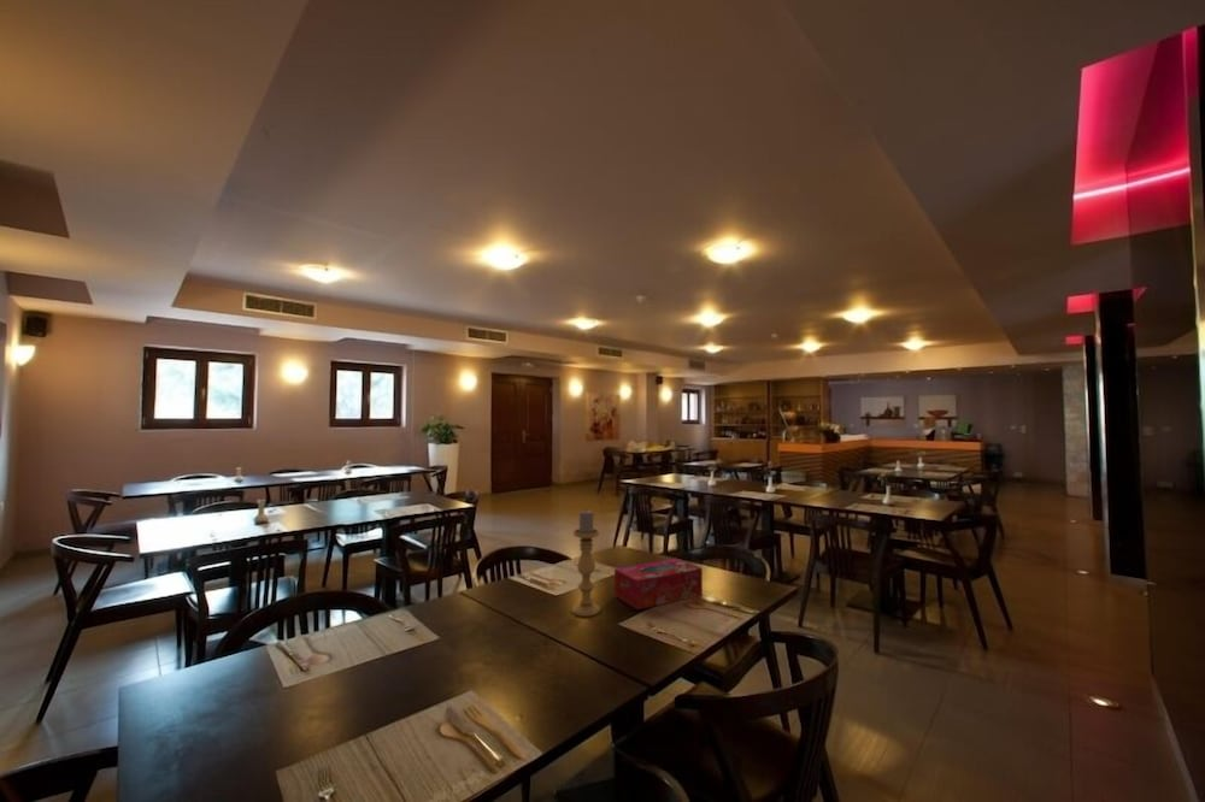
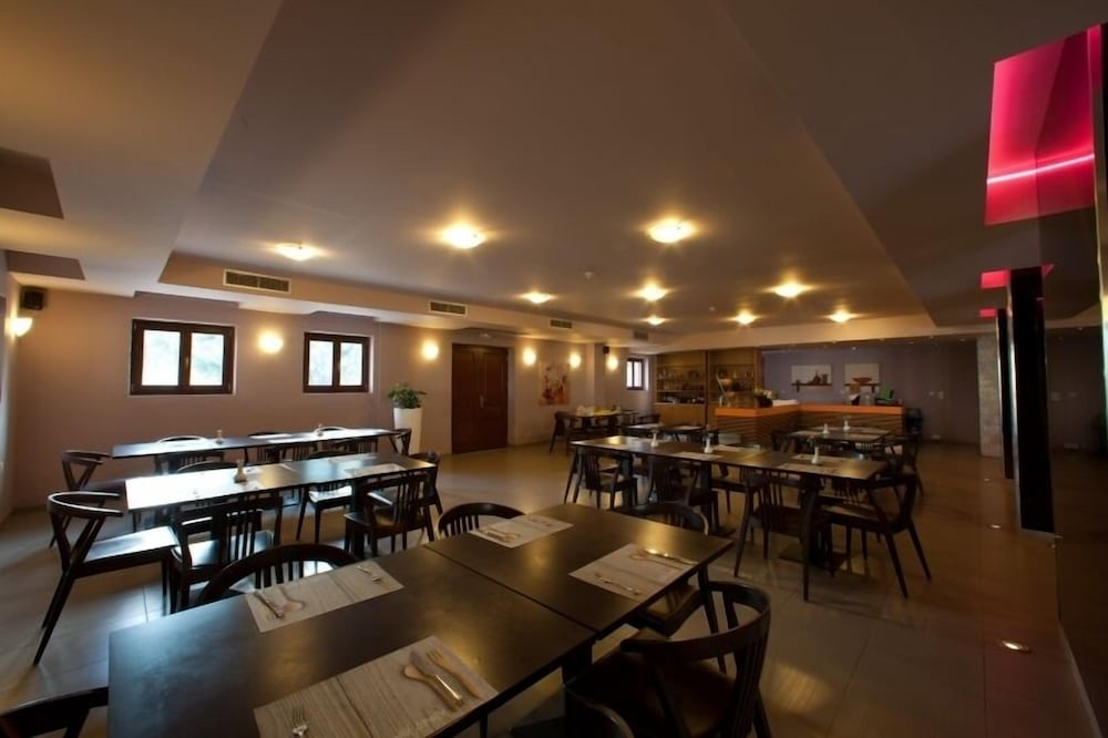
- tissue box [613,558,704,611]
- candle holder [571,508,601,618]
